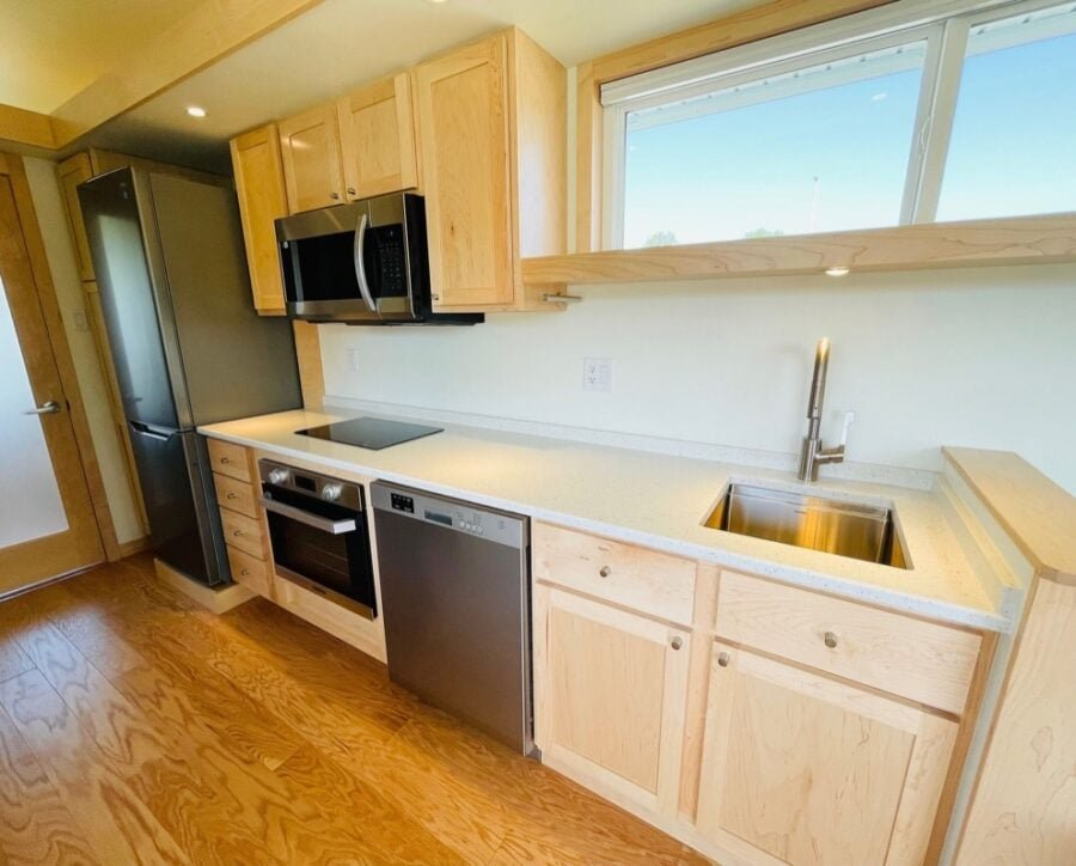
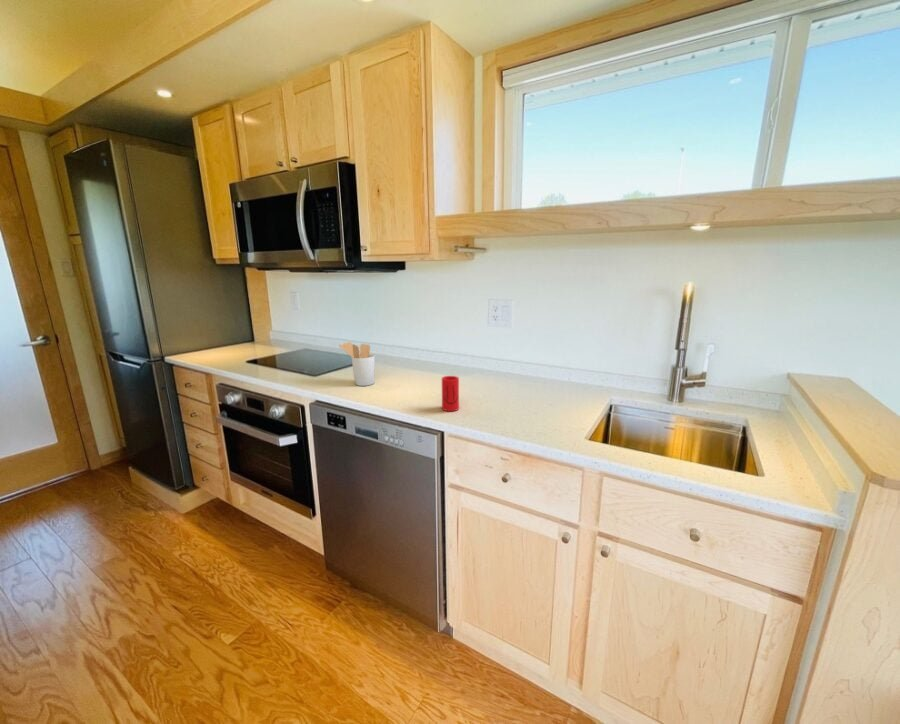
+ cup [441,375,460,412]
+ utensil holder [338,341,376,387]
